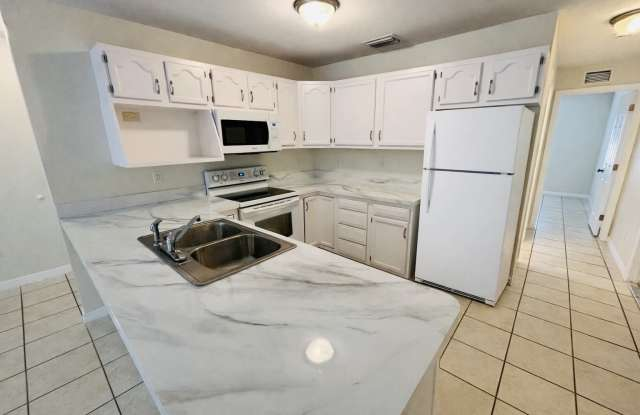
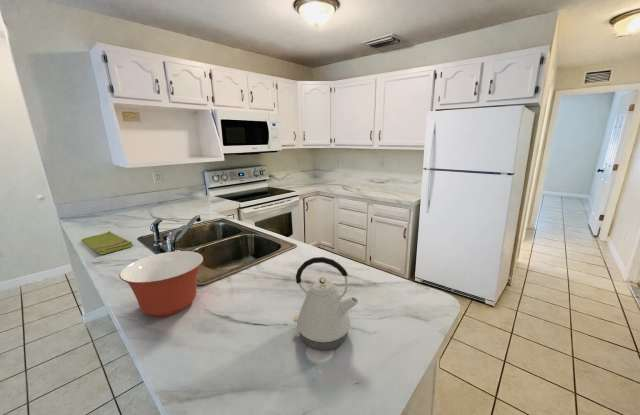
+ kettle [293,256,360,351]
+ mixing bowl [118,250,204,318]
+ dish towel [80,230,134,255]
